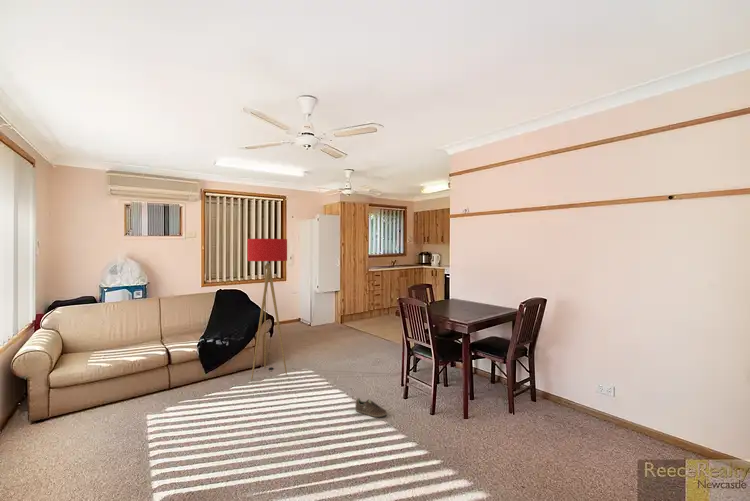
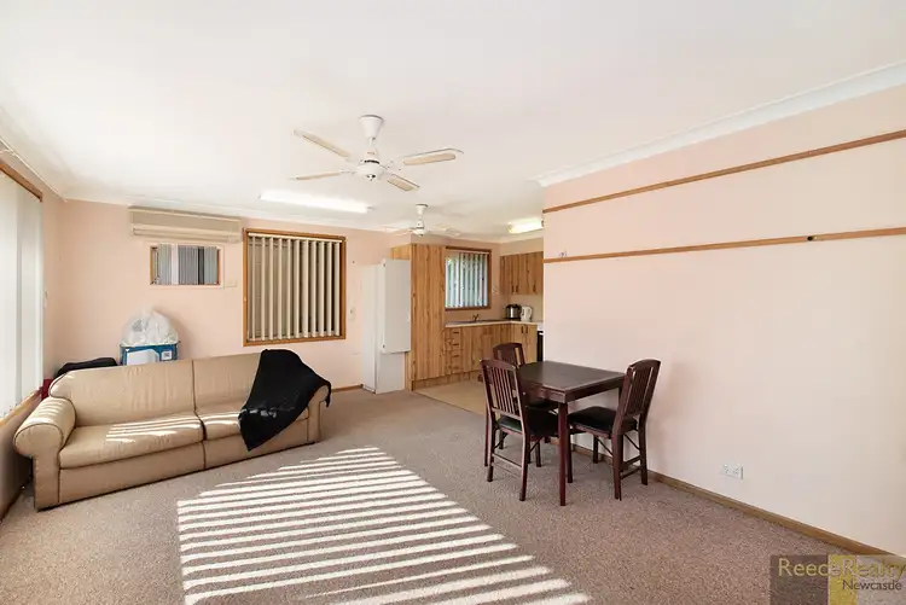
- floor lamp [247,238,288,380]
- sneaker [354,397,388,418]
